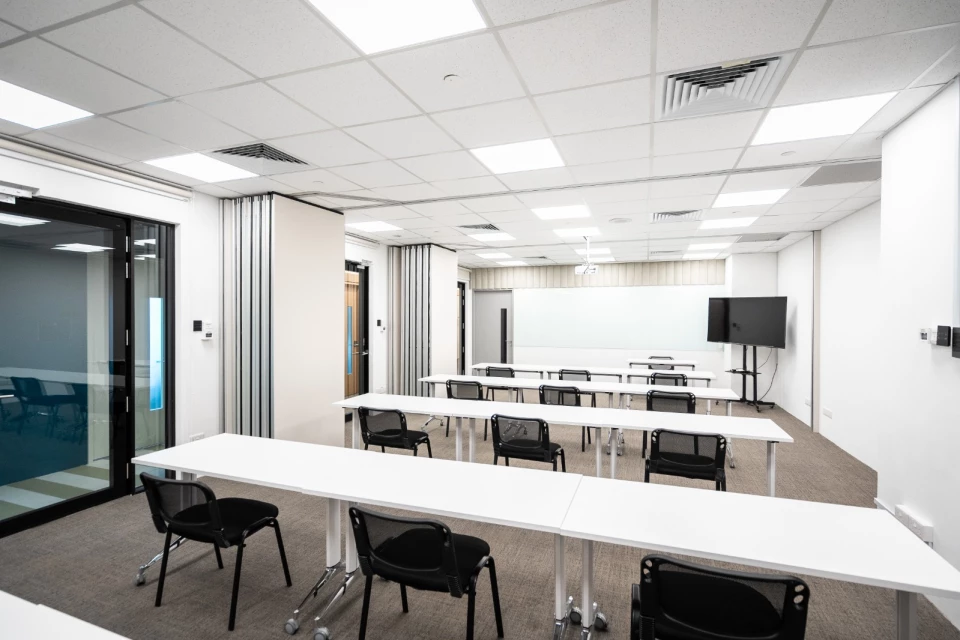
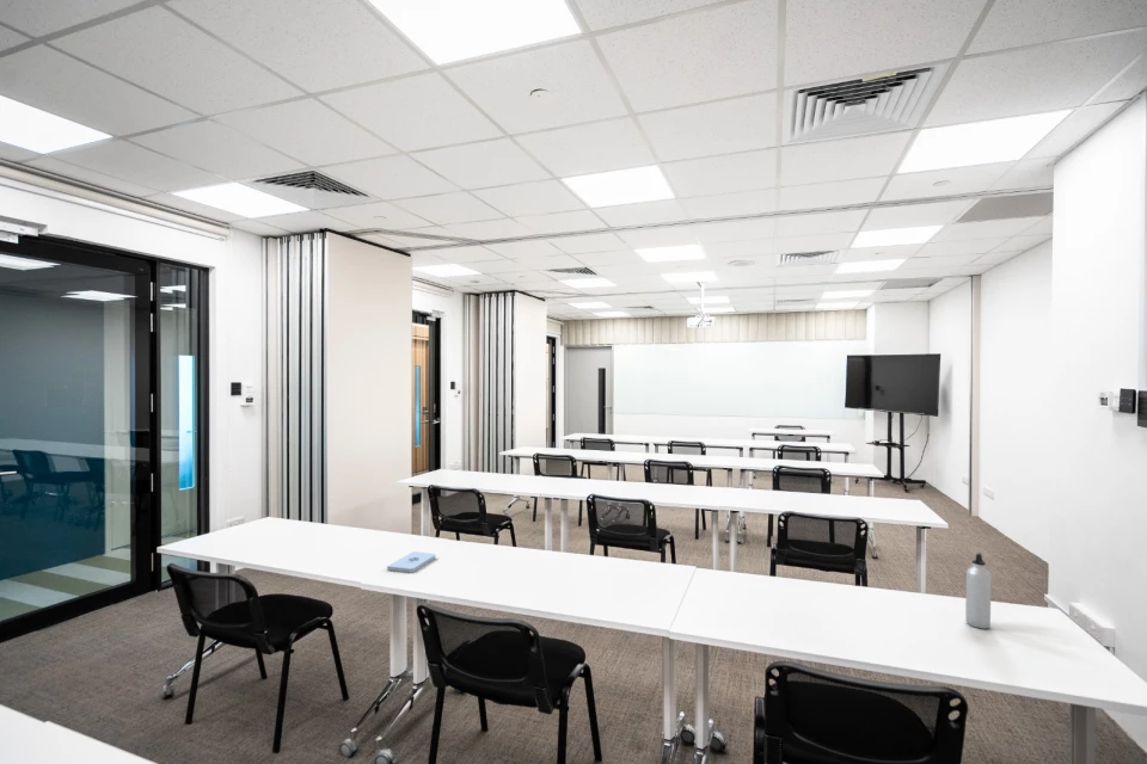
+ notepad [386,550,437,574]
+ water bottle [964,552,992,630]
